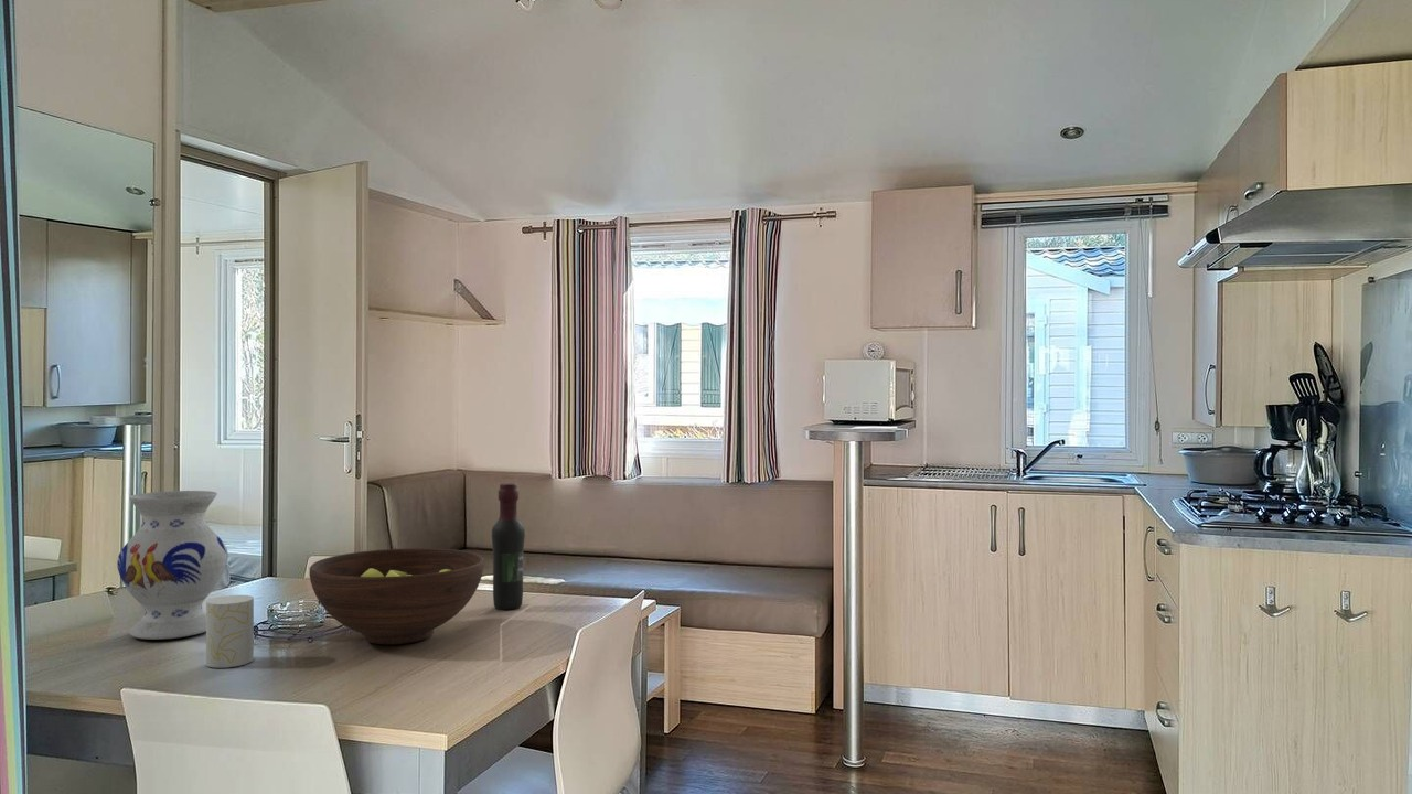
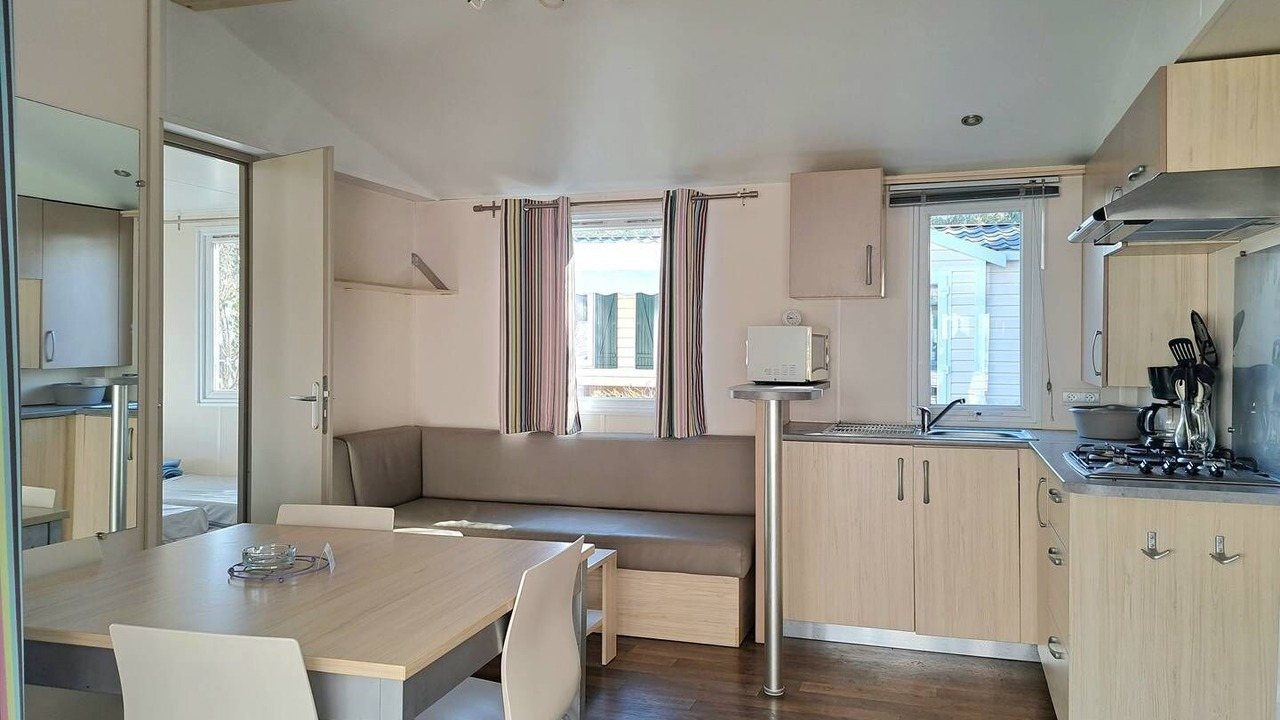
- vase [116,490,229,641]
- cup [205,594,255,669]
- wine bottle [491,482,526,611]
- fruit bowl [308,547,485,646]
